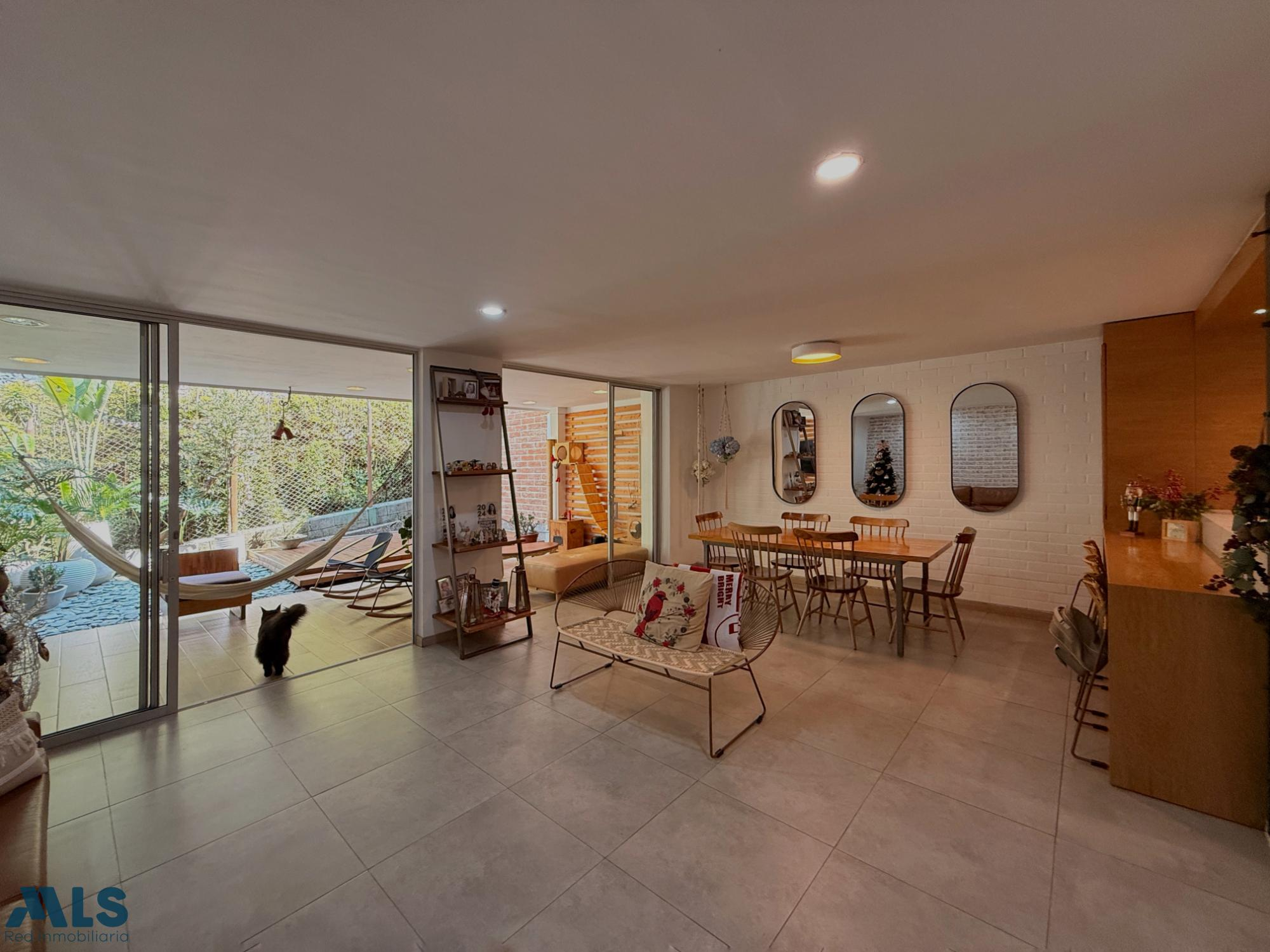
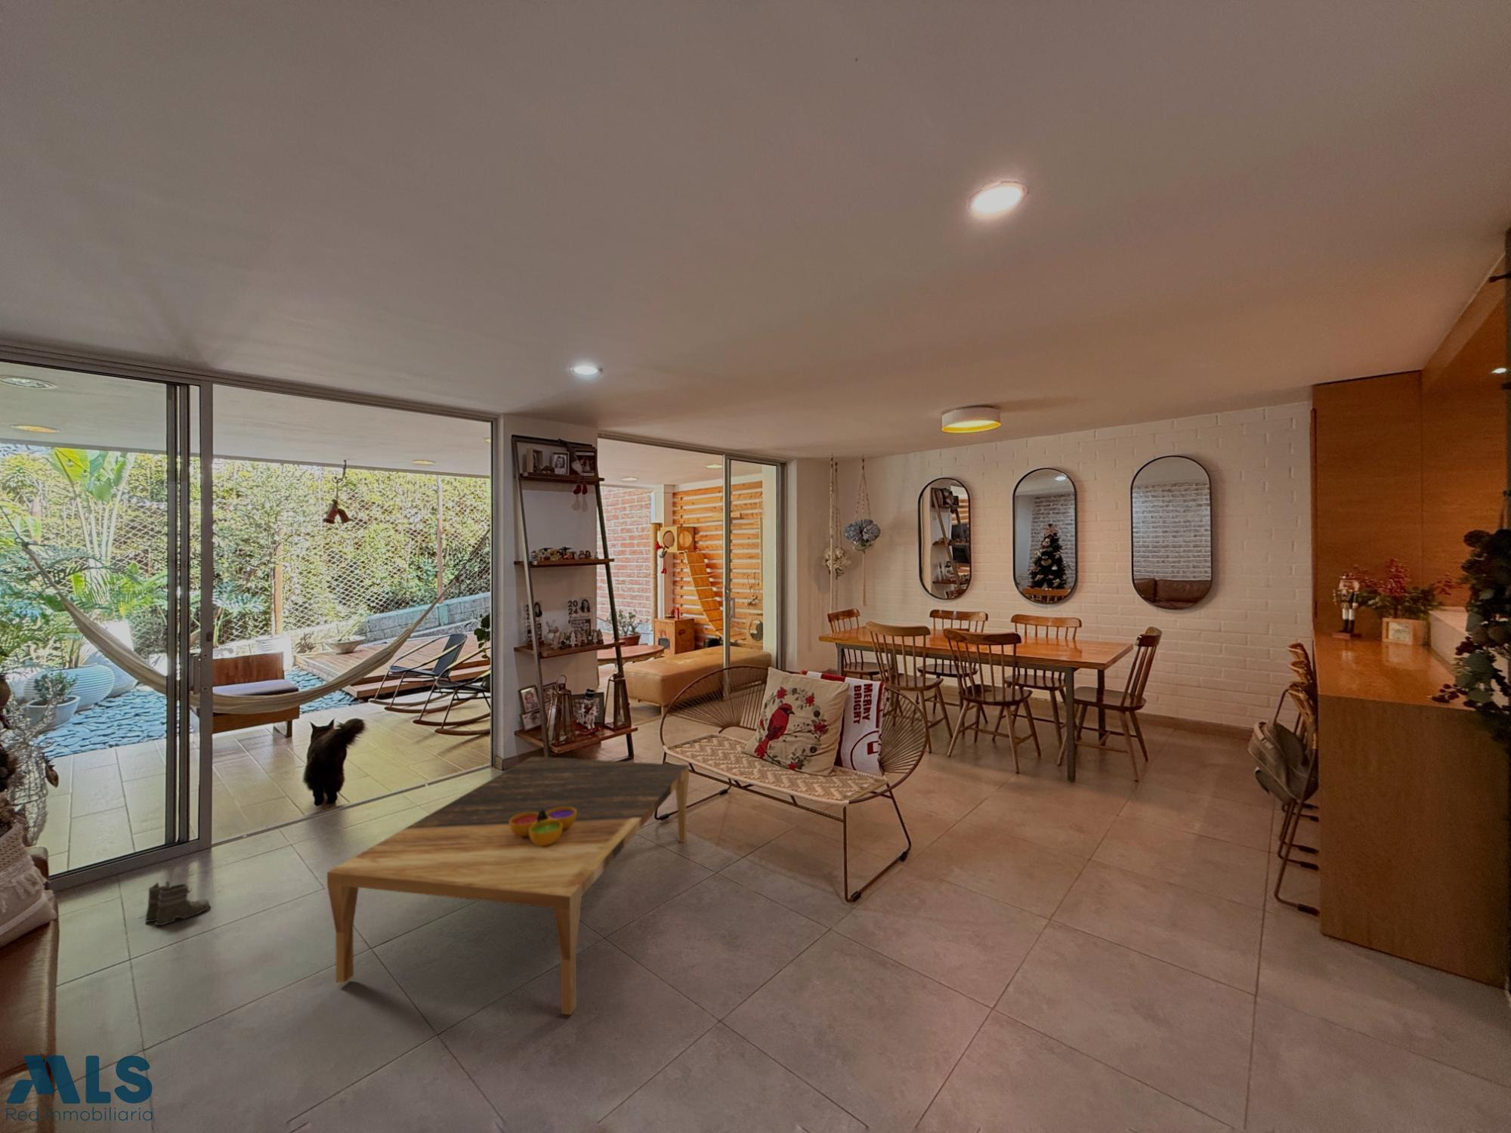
+ boots [139,880,211,926]
+ coffee table [326,756,690,1015]
+ decorative bowl [509,807,577,845]
